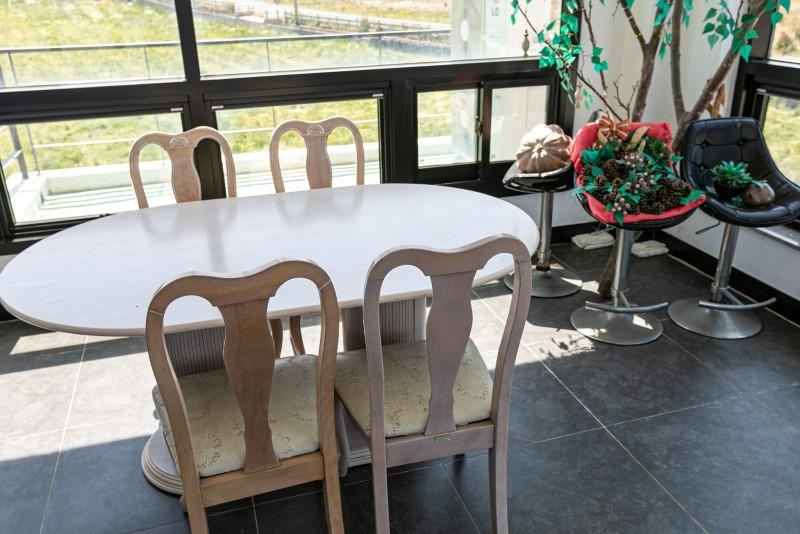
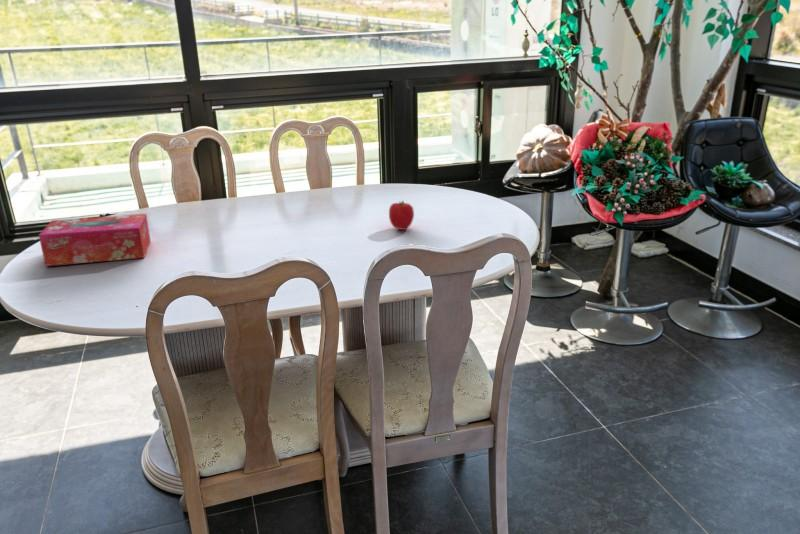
+ fruit [388,200,415,231]
+ tissue box [38,213,152,267]
